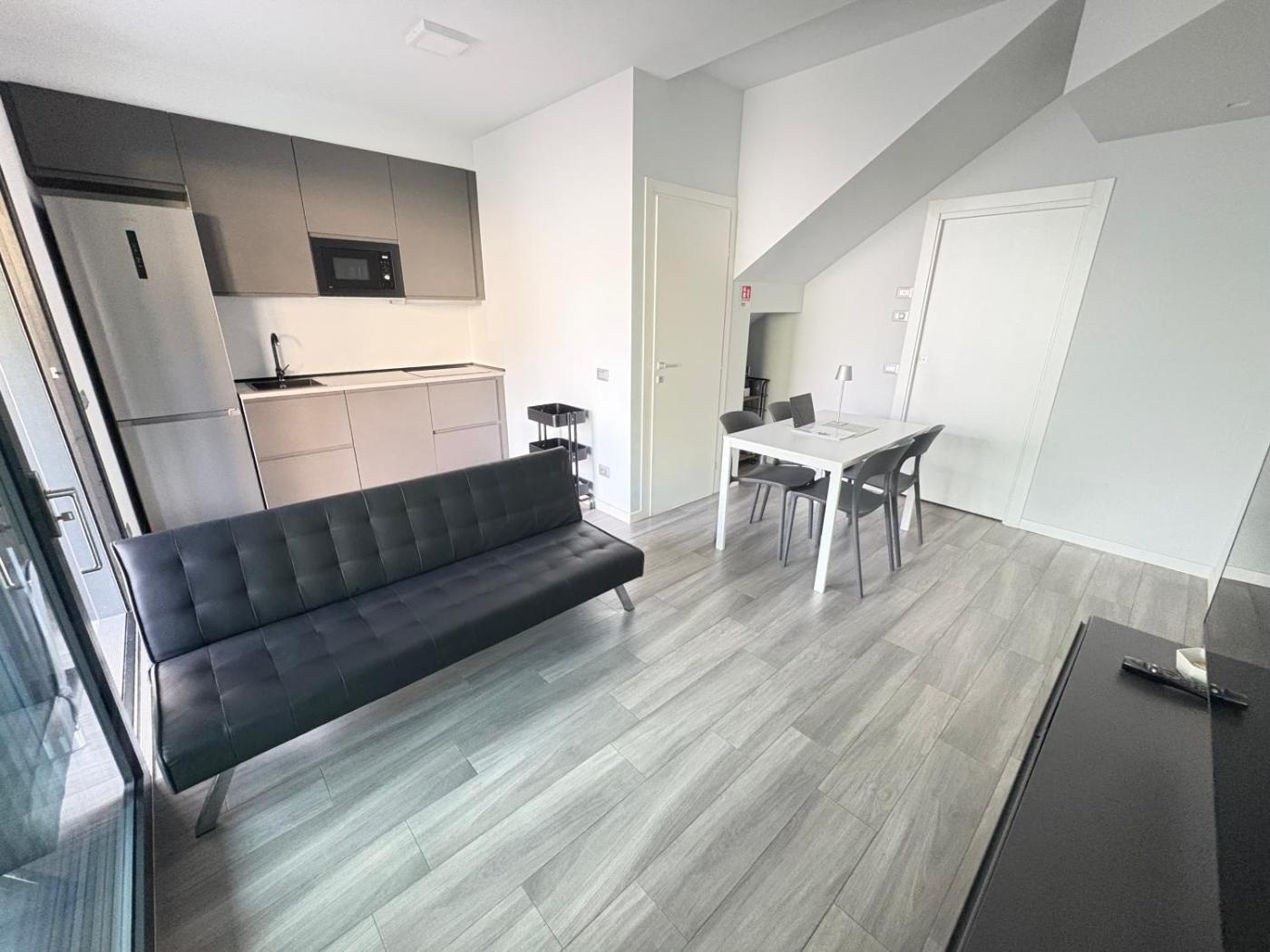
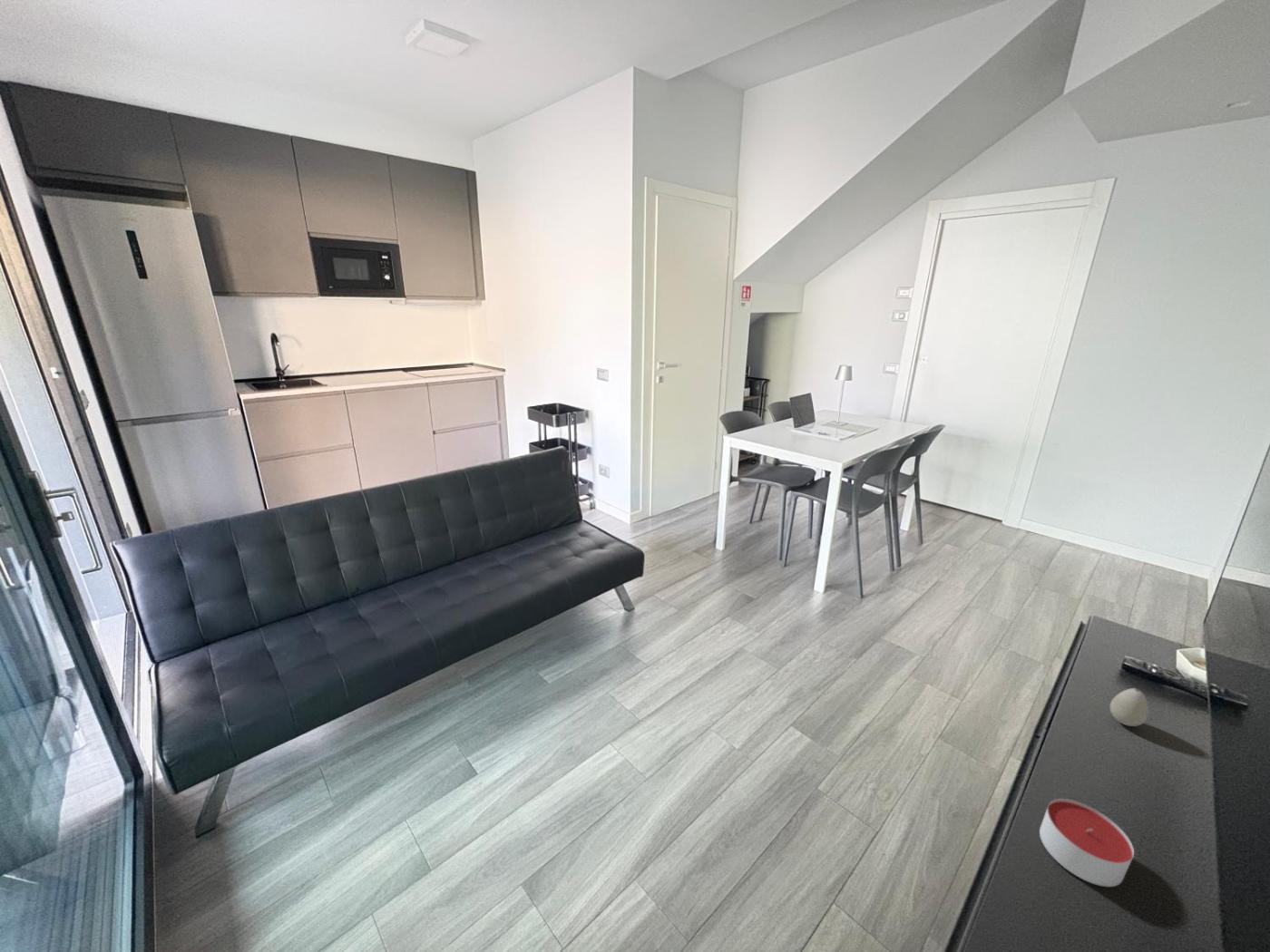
+ candle [1039,798,1135,888]
+ decorative egg [1109,687,1149,727]
